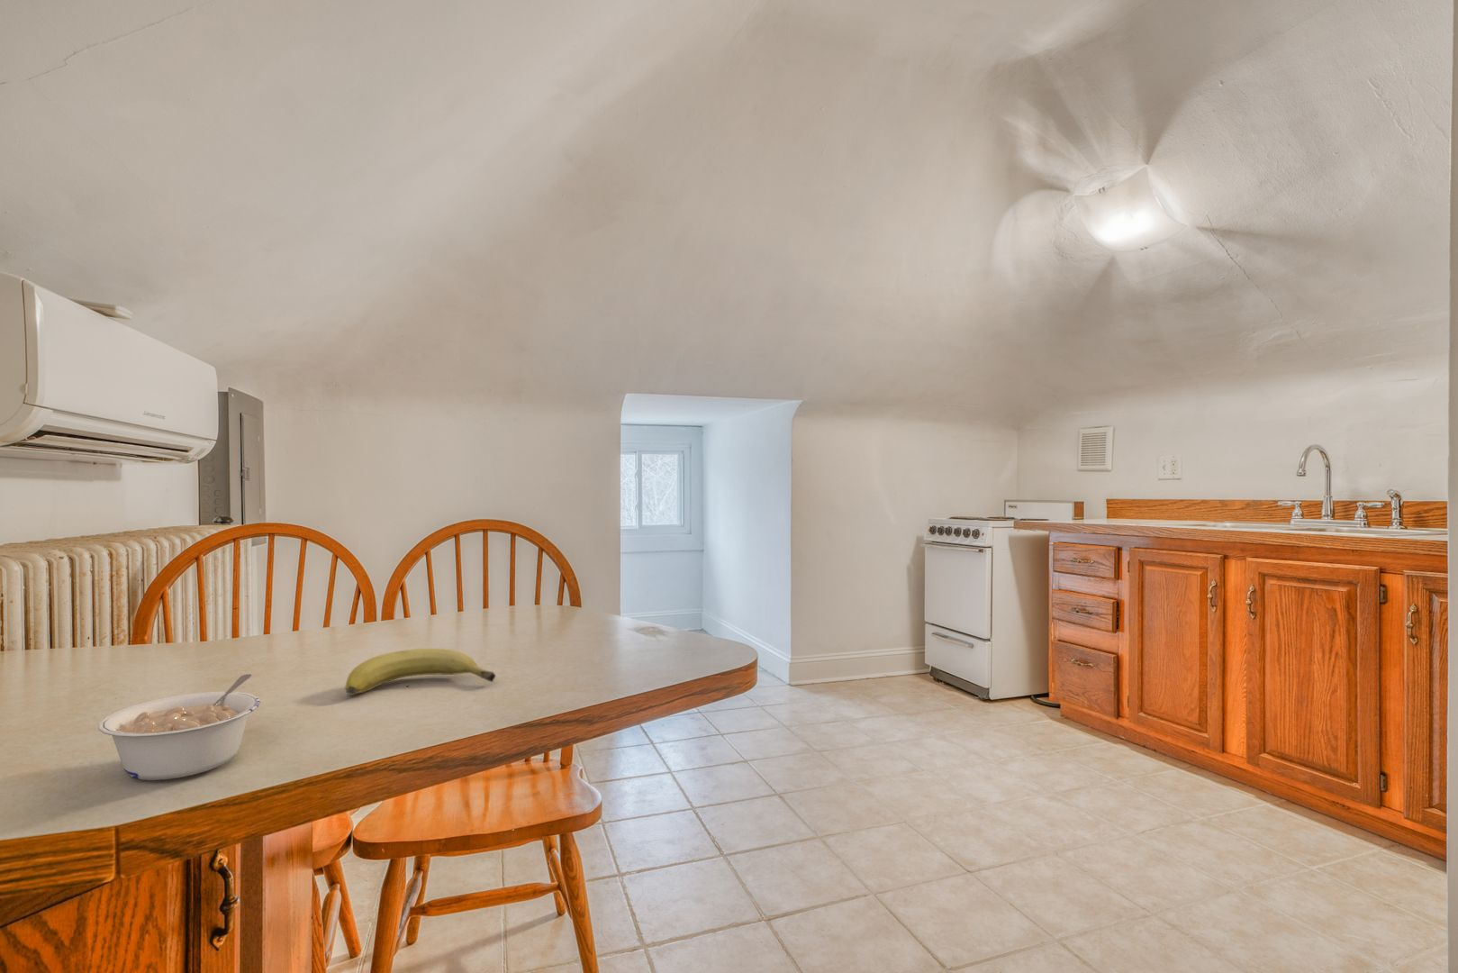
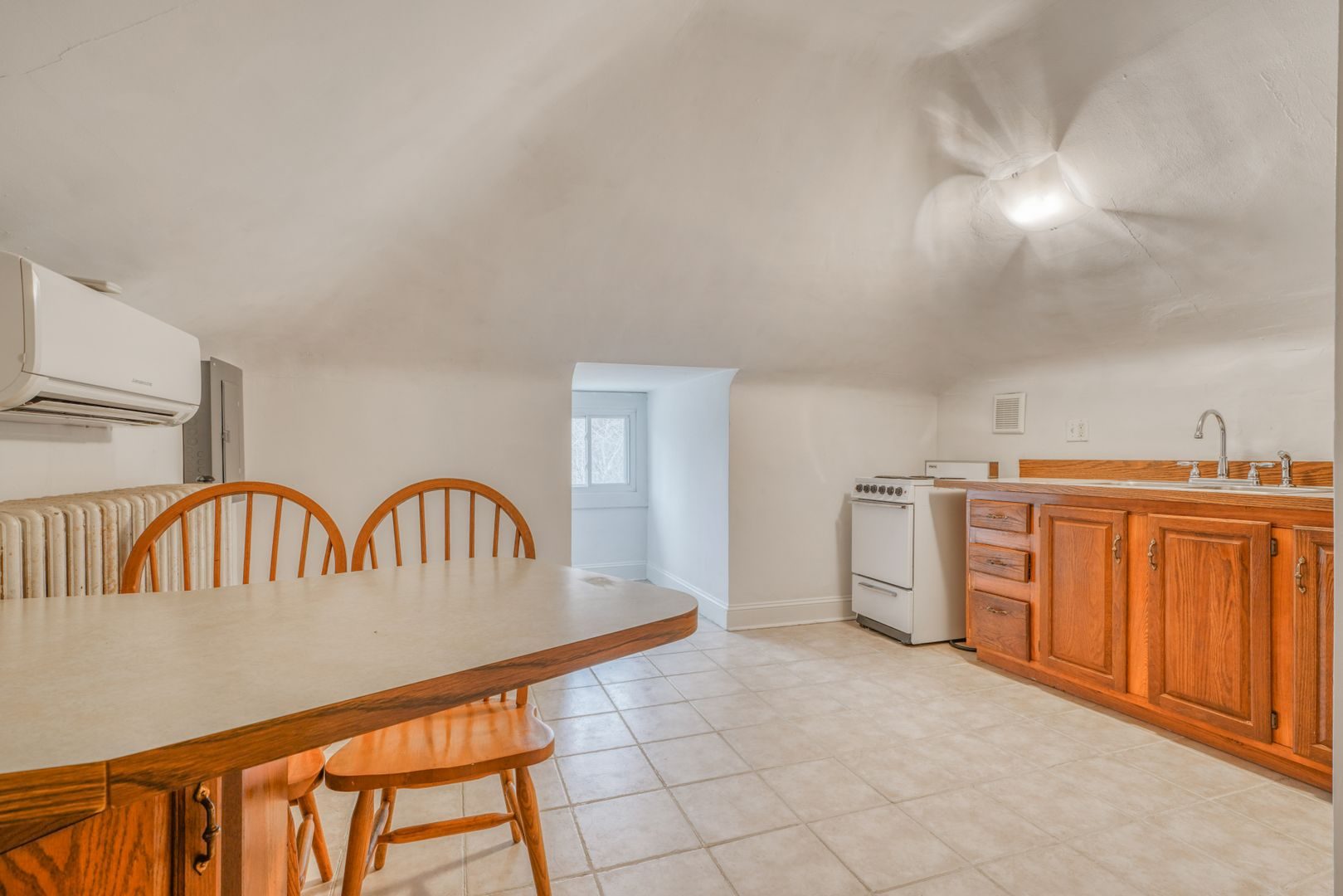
- legume [98,673,262,781]
- fruit [344,648,496,695]
